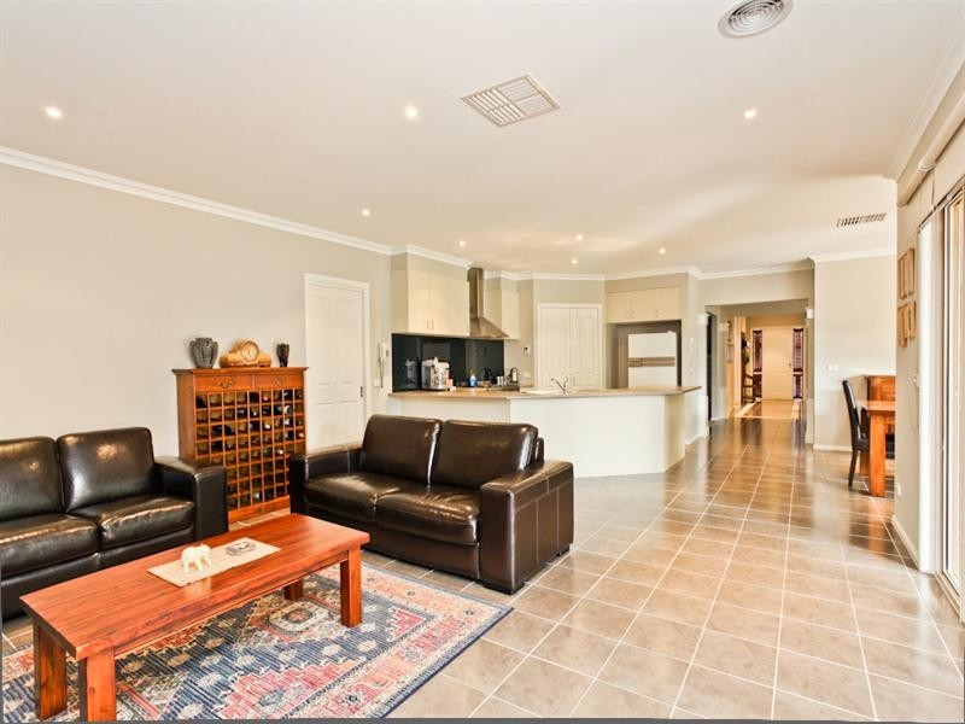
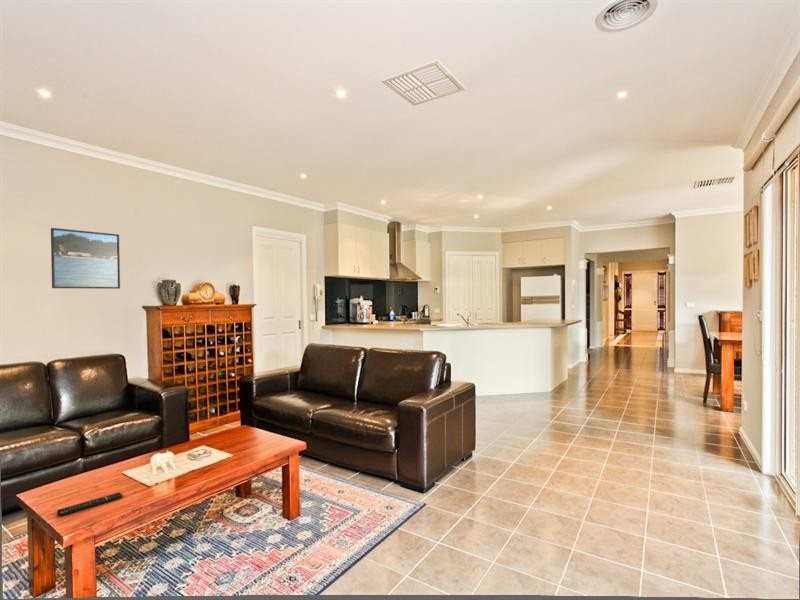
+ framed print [50,227,121,290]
+ remote control [56,491,123,517]
